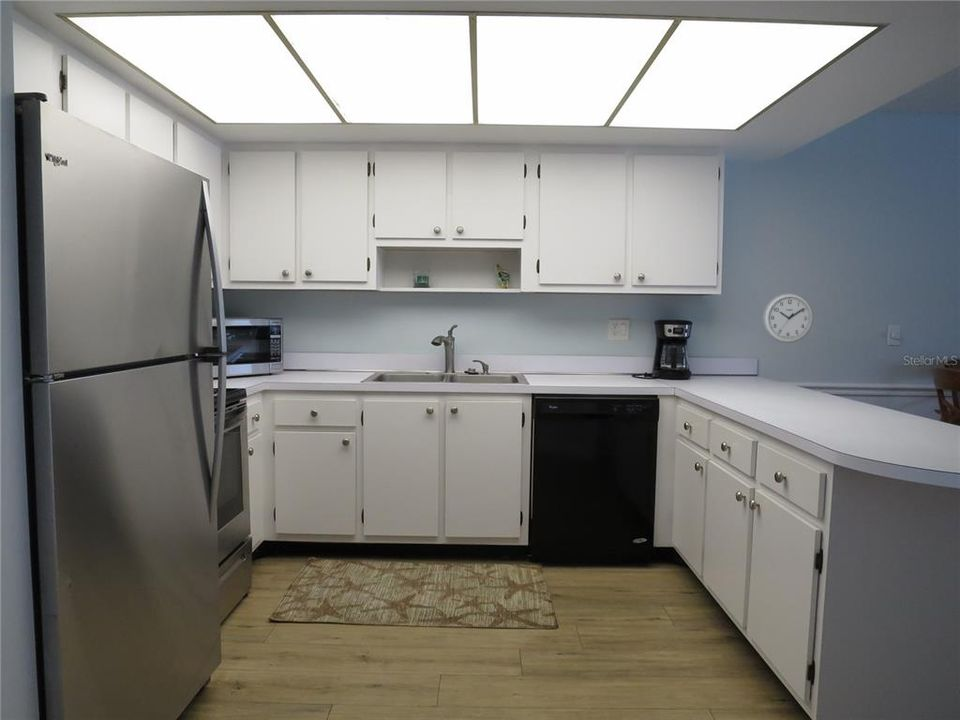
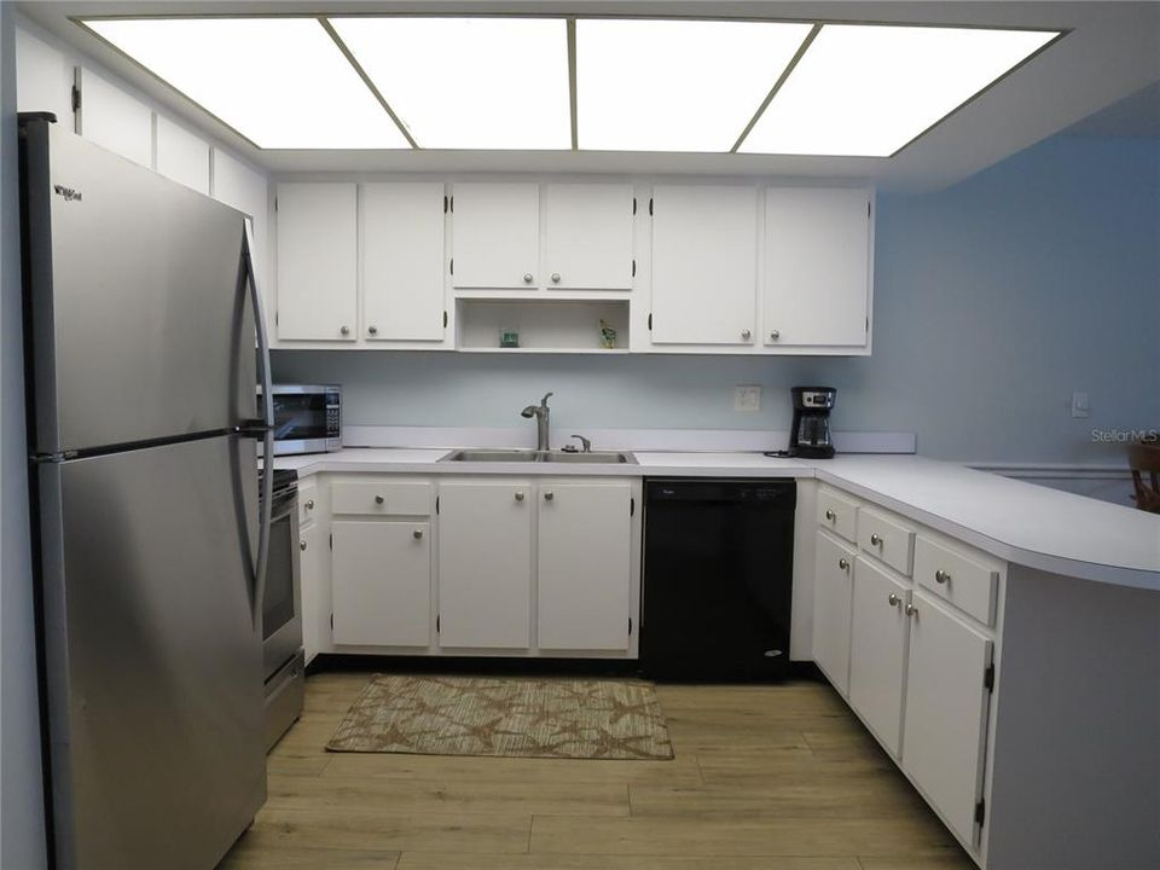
- wall clock [762,292,814,344]
